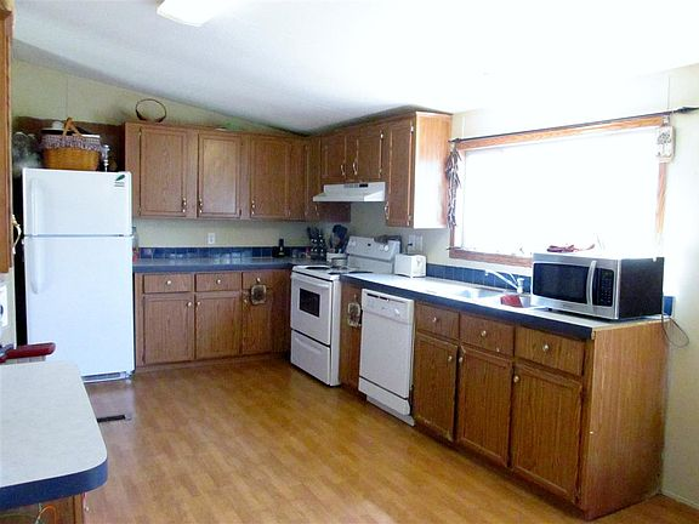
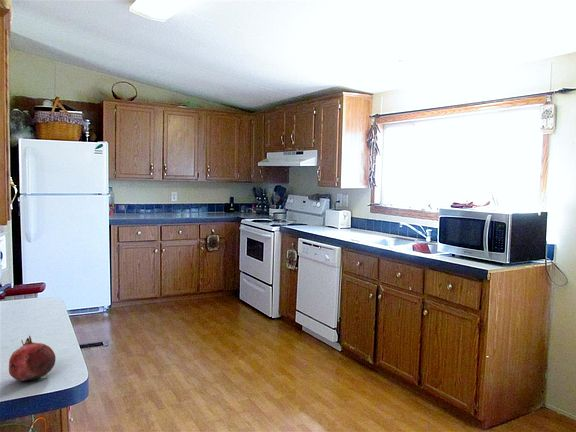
+ fruit [8,335,57,382]
